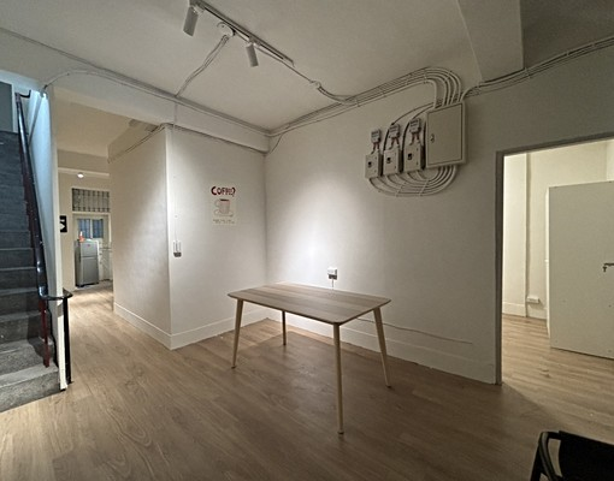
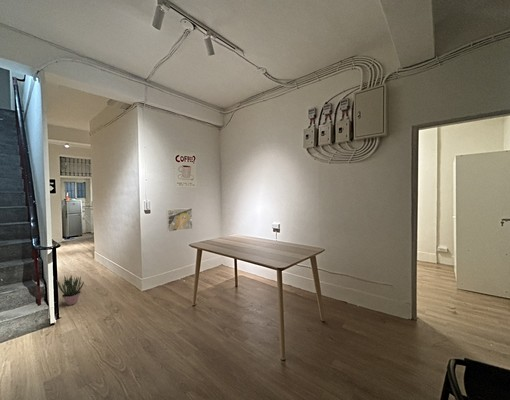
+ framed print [166,207,193,233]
+ potted plant [57,274,85,306]
